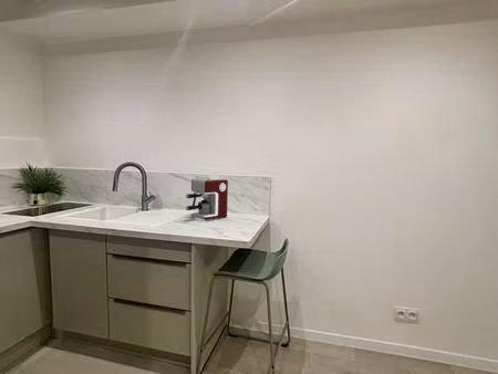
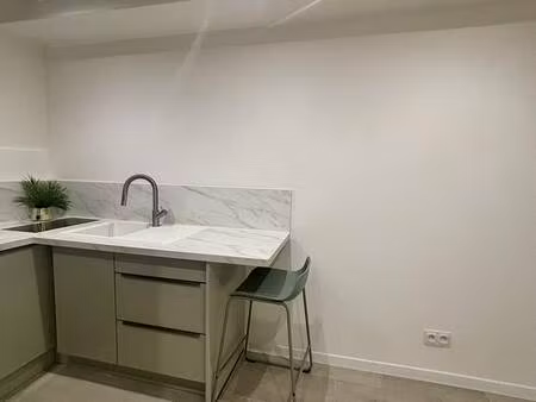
- coffee maker [185,172,229,221]
